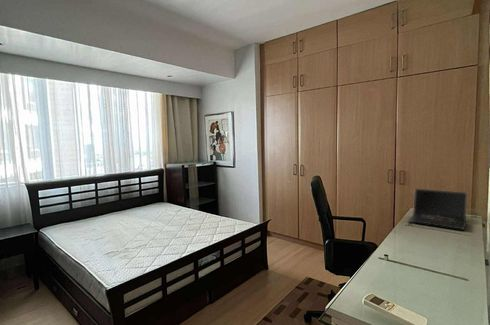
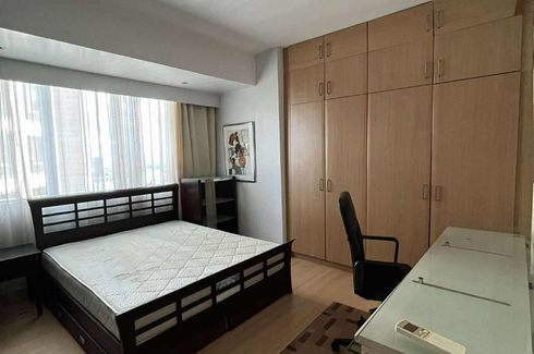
- laptop computer [406,187,468,231]
